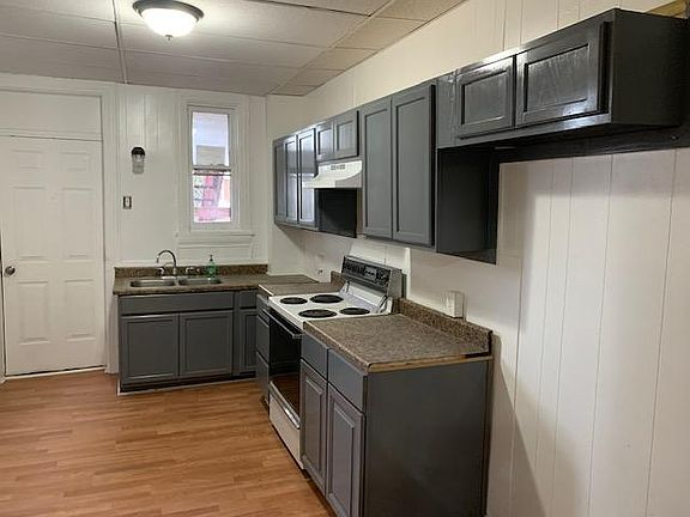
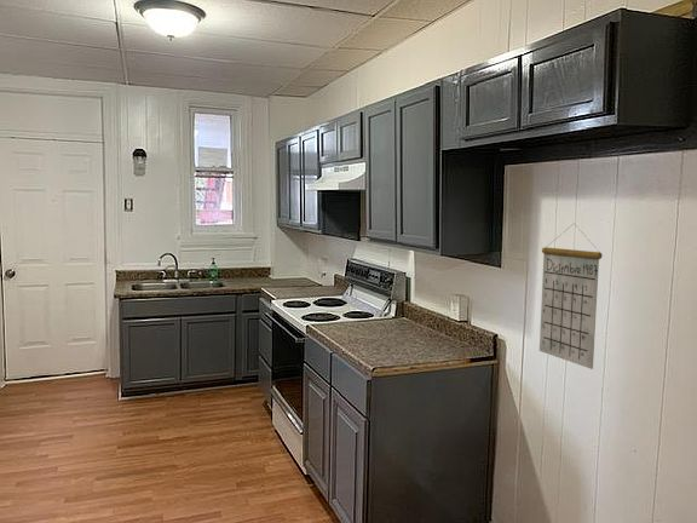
+ calendar [538,222,604,370]
